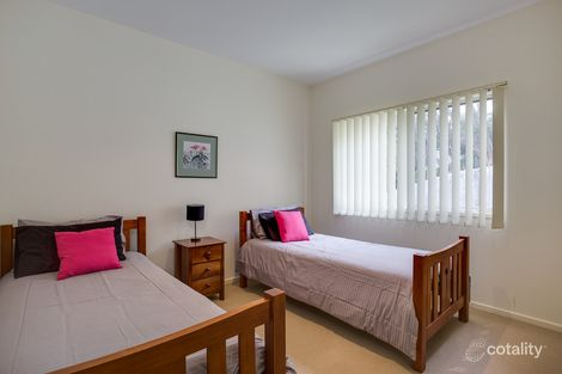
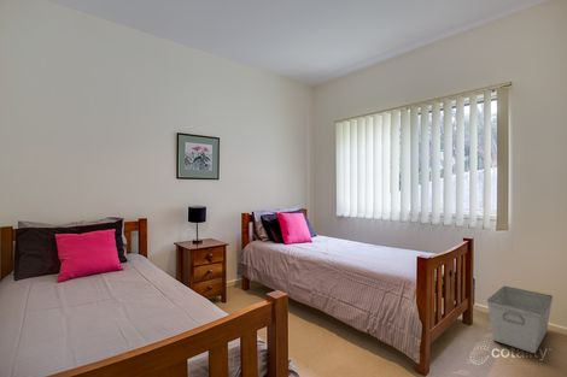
+ storage bin [486,285,554,354]
